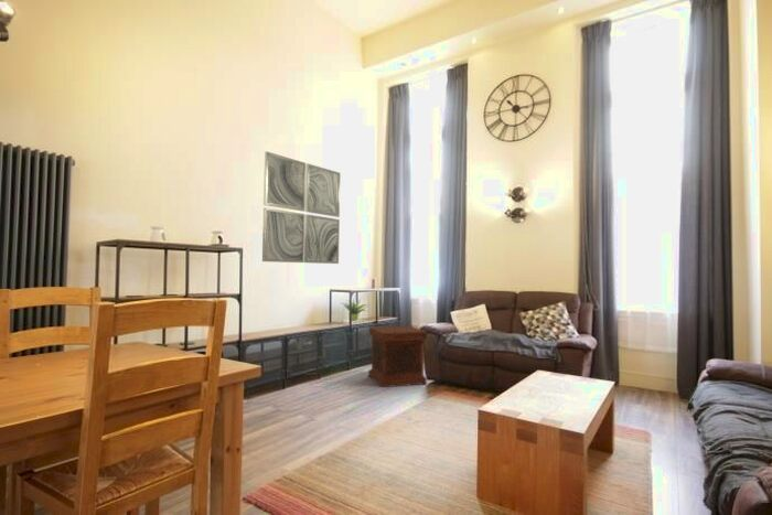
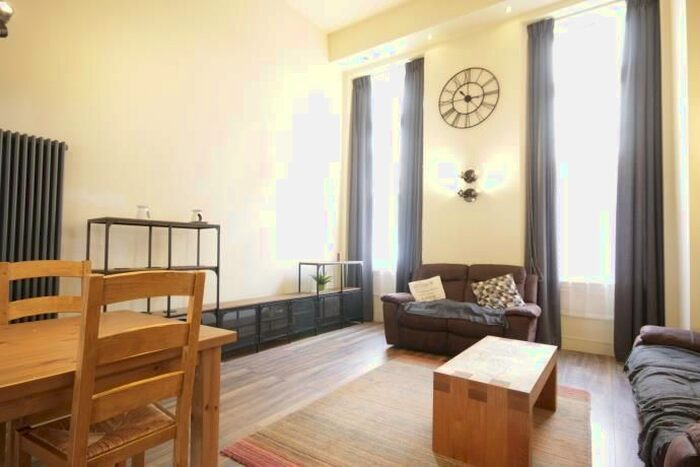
- side table [367,324,428,388]
- wall art [261,150,341,265]
